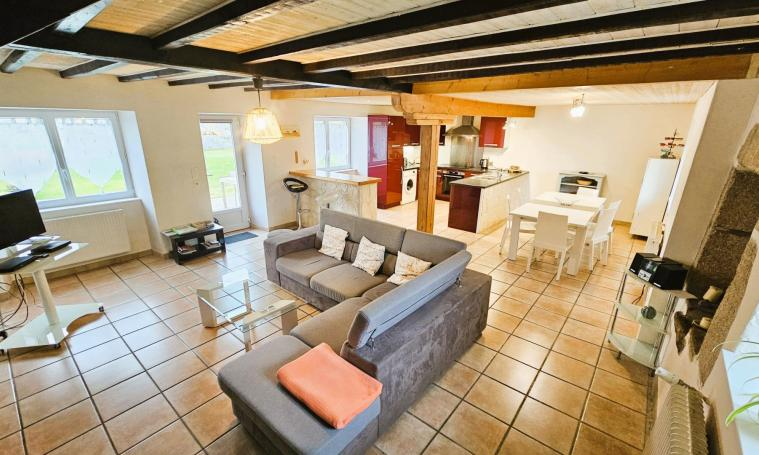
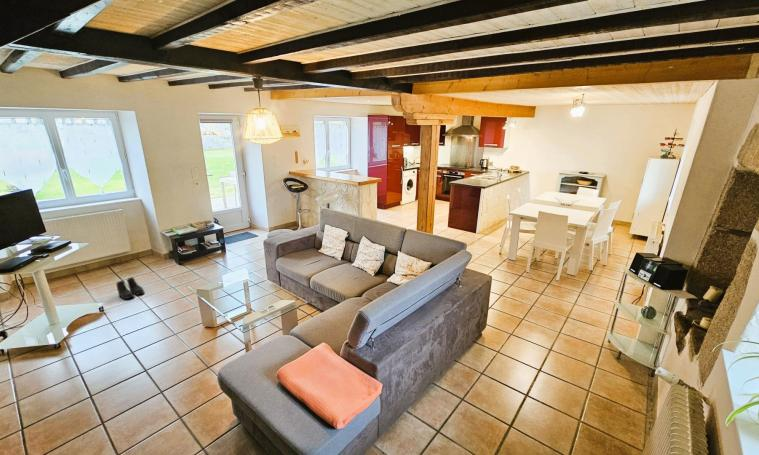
+ boots [115,276,145,300]
